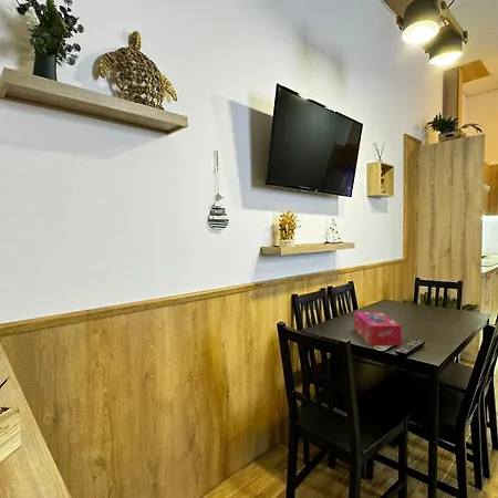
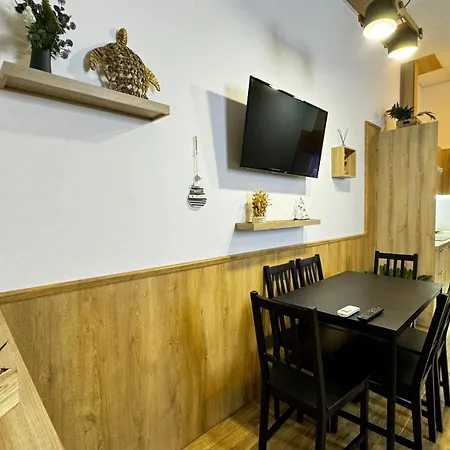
- tissue box [353,311,403,346]
